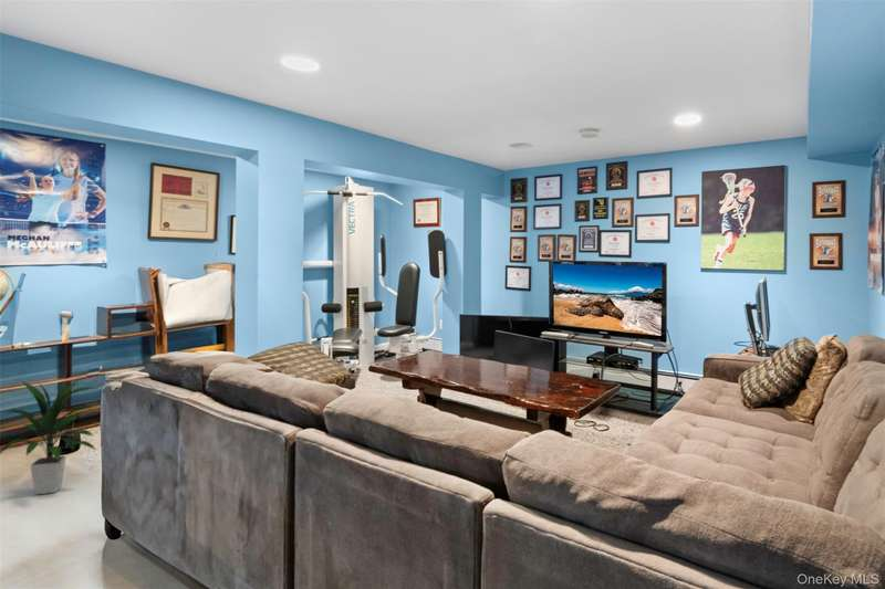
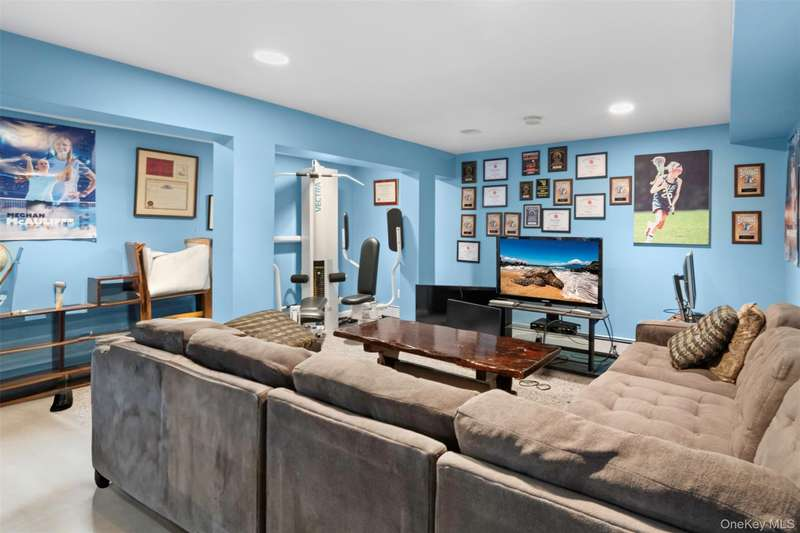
- indoor plant [0,378,102,495]
